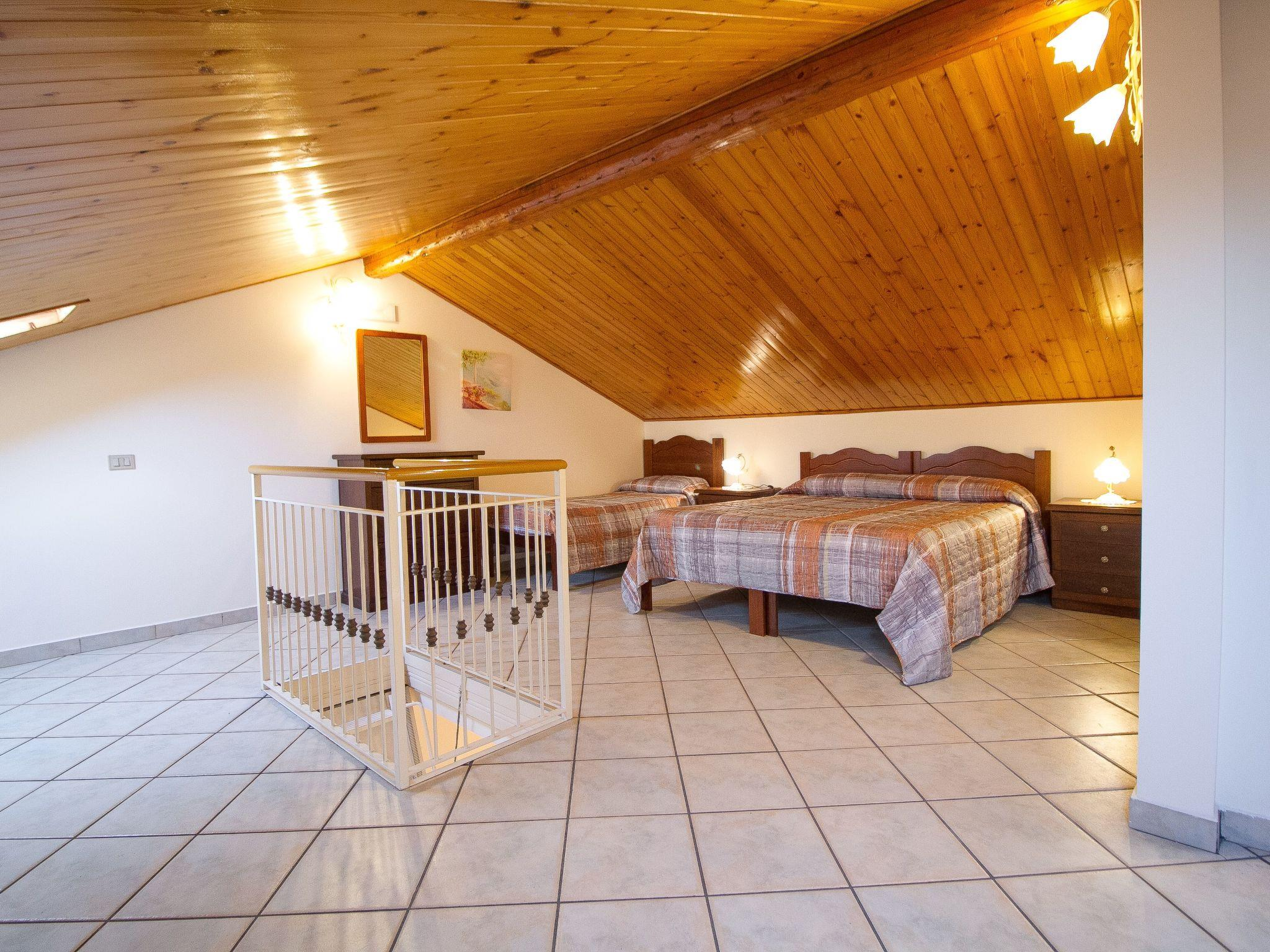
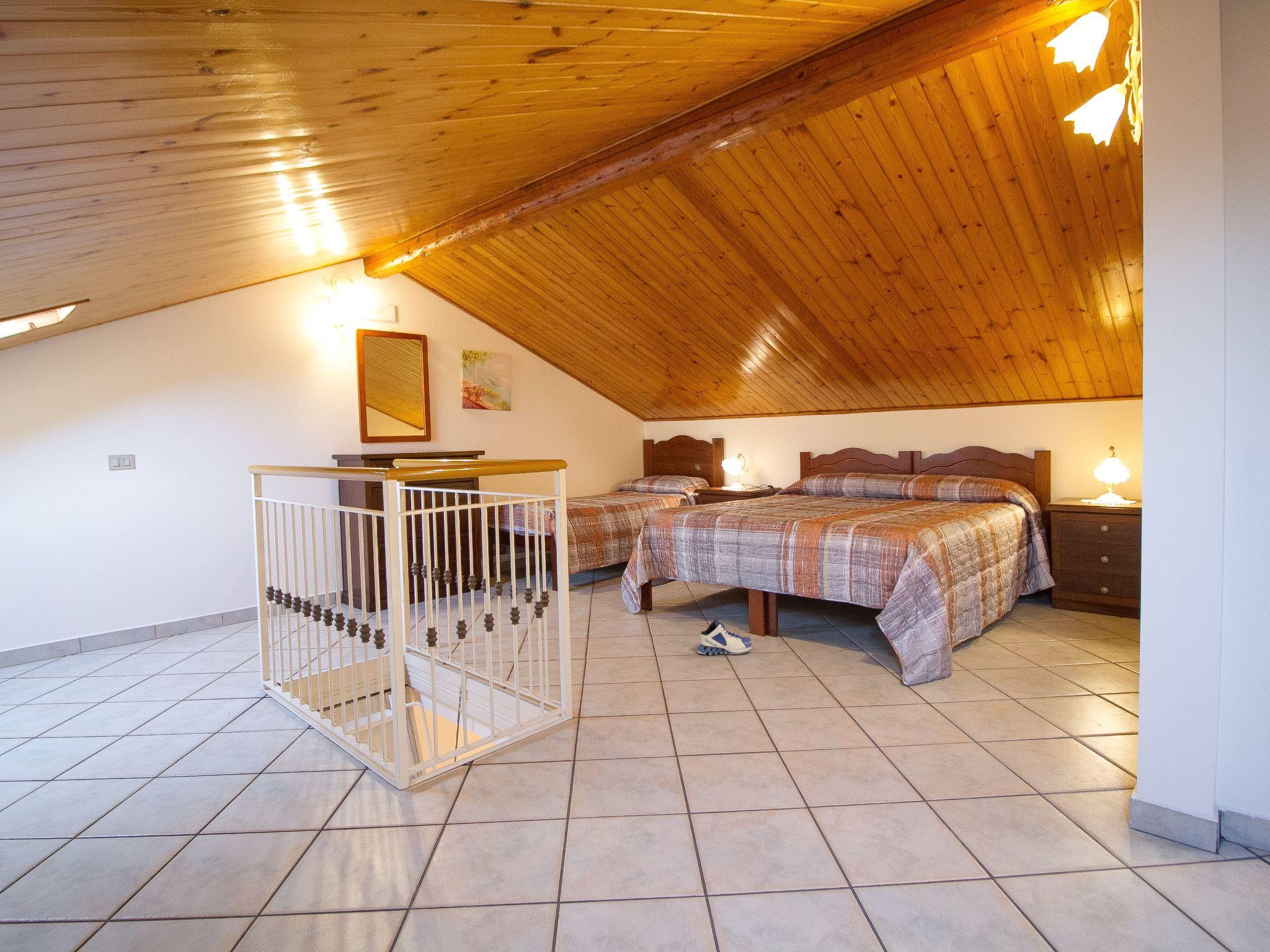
+ sneaker [697,620,752,655]
